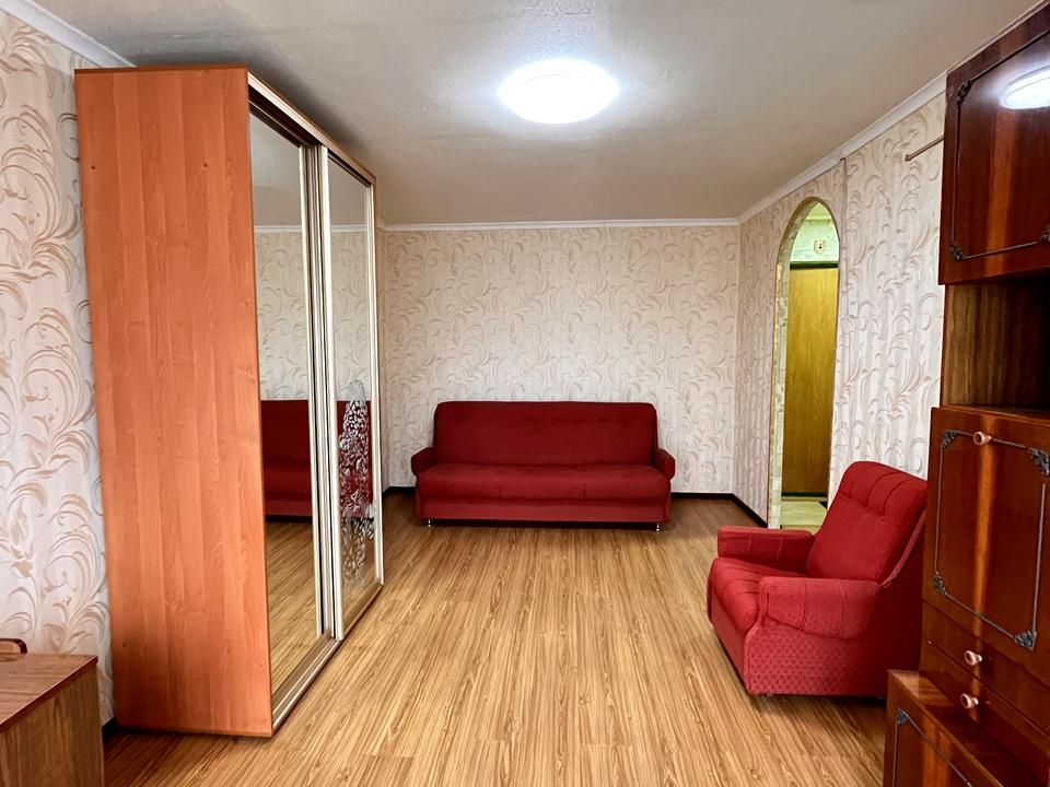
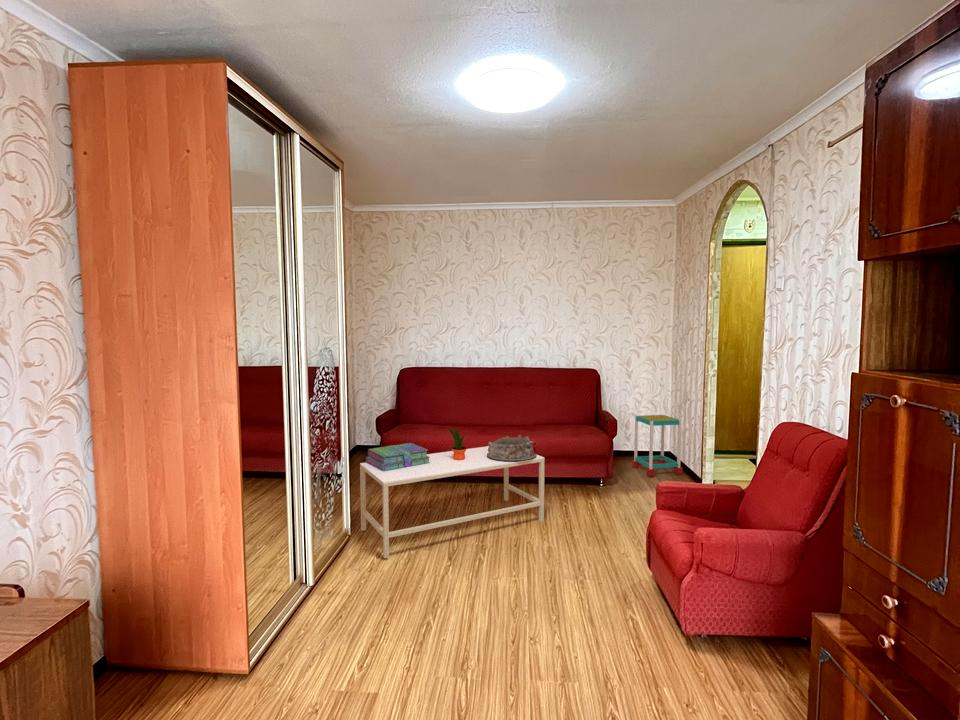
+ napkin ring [487,434,537,462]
+ stack of books [365,442,430,471]
+ coffee table [359,445,545,559]
+ side table [631,414,684,477]
+ potted plant [447,425,467,460]
